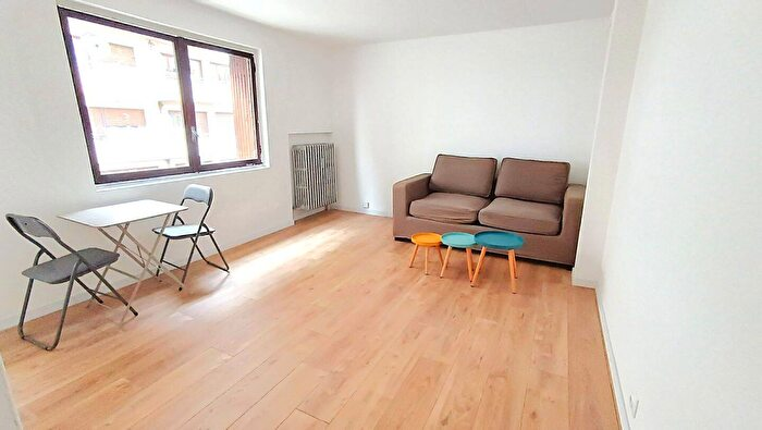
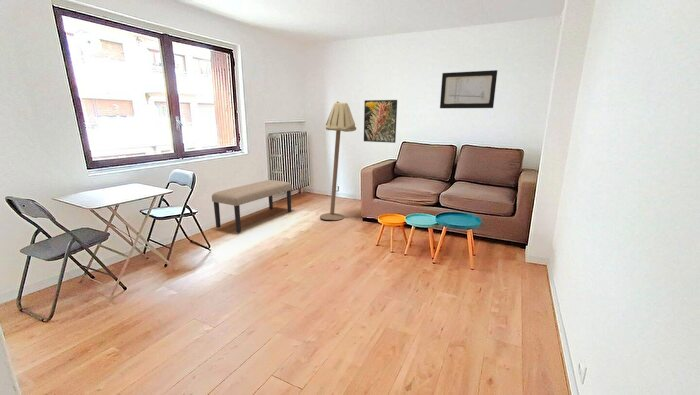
+ wall art [439,69,498,109]
+ bench [211,179,293,233]
+ floor lamp [319,100,357,221]
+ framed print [363,99,398,144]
